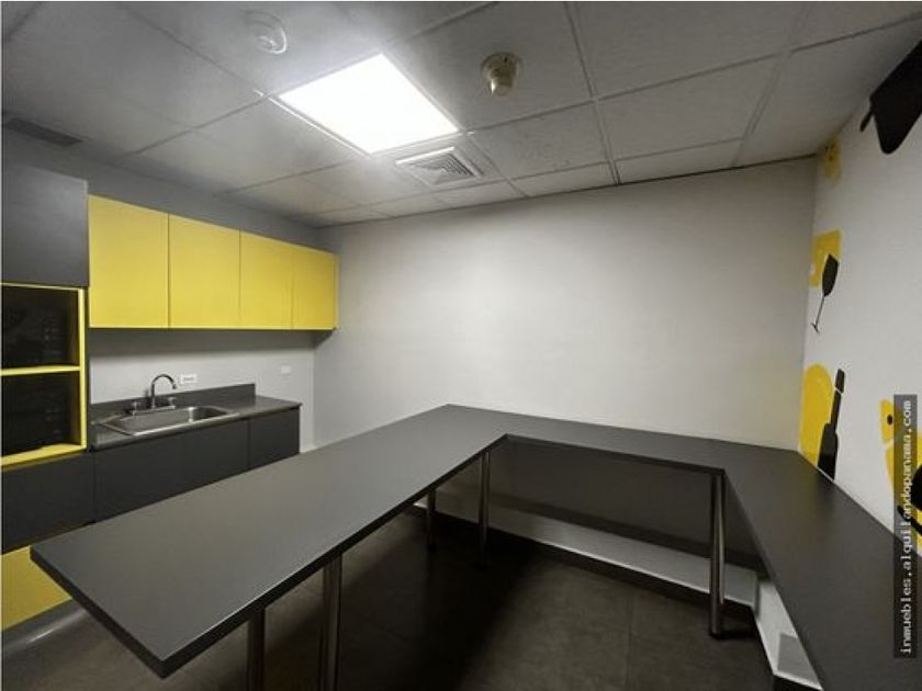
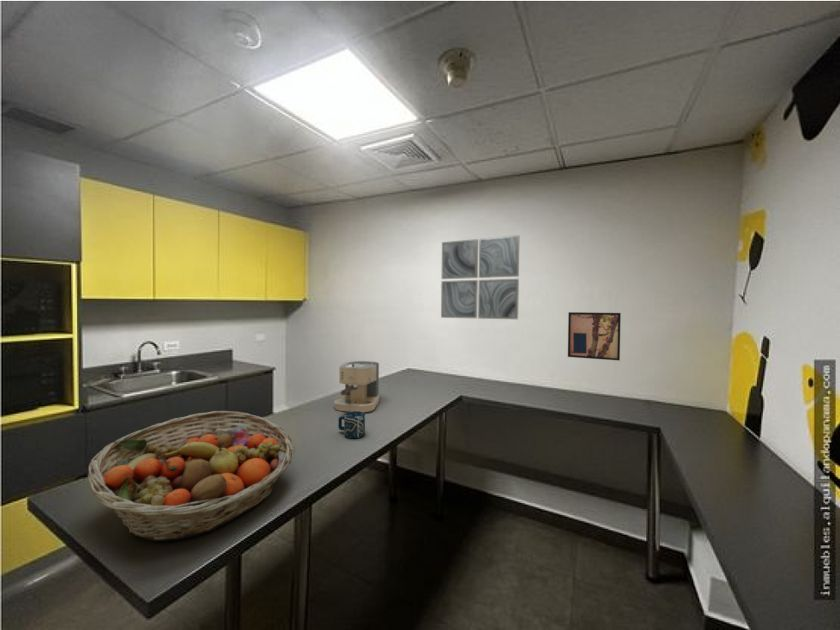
+ coffee maker [333,360,380,413]
+ fruit basket [87,410,296,542]
+ cup [337,411,366,439]
+ wall art [567,311,622,362]
+ wall art [440,234,520,320]
